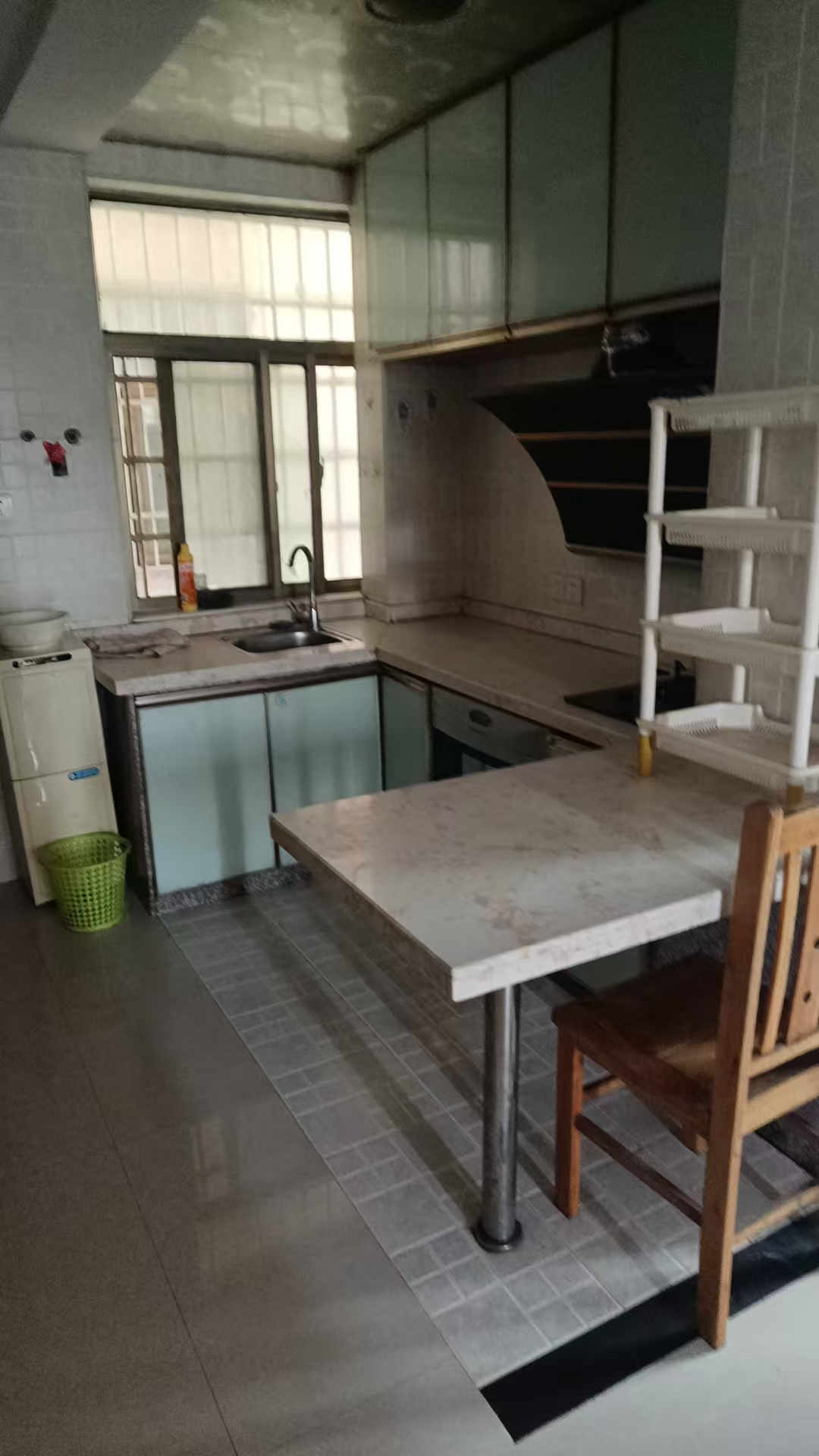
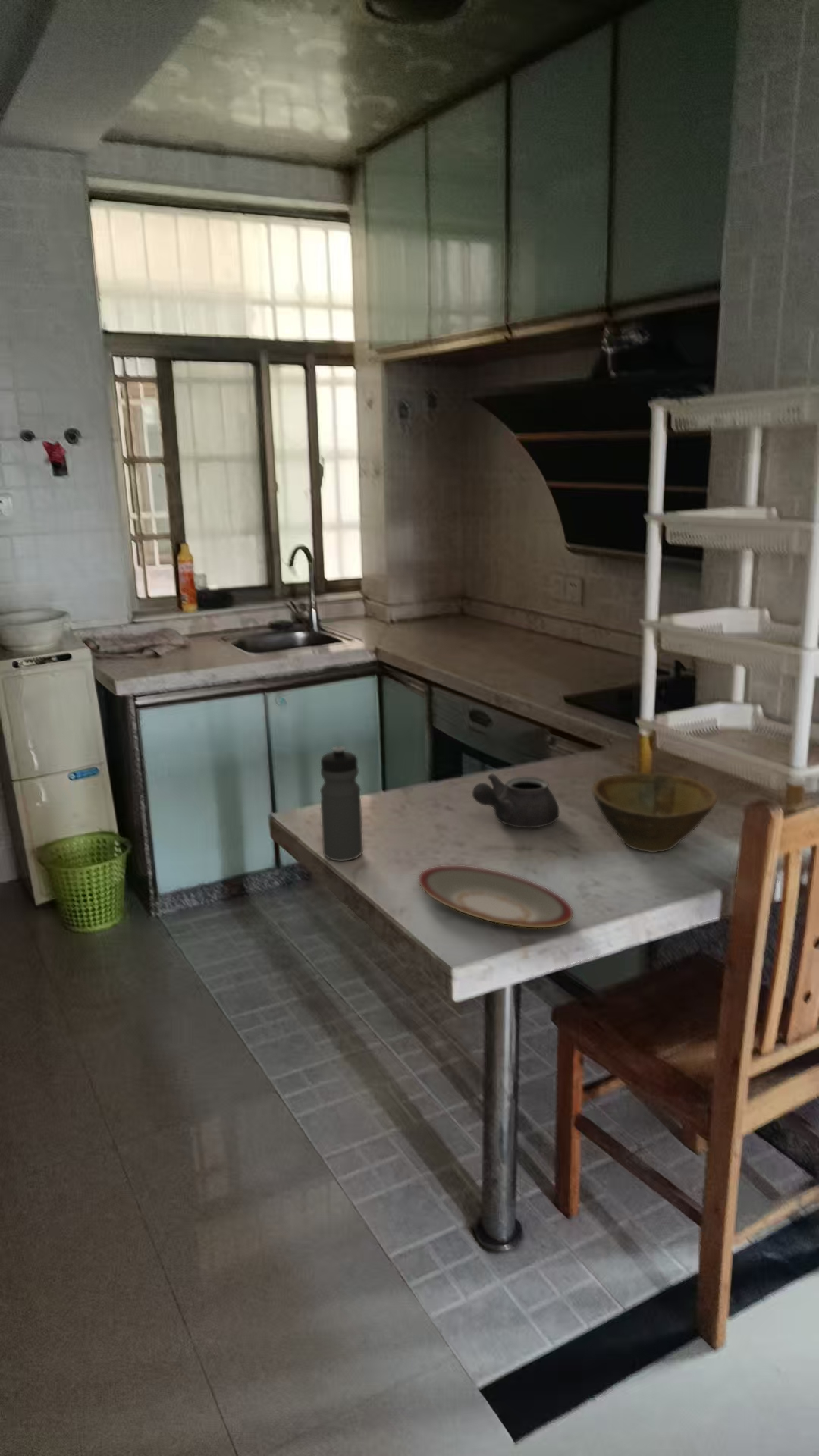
+ bowl [591,773,718,853]
+ plate [418,865,574,928]
+ water bottle [319,745,363,862]
+ teapot [472,773,560,829]
